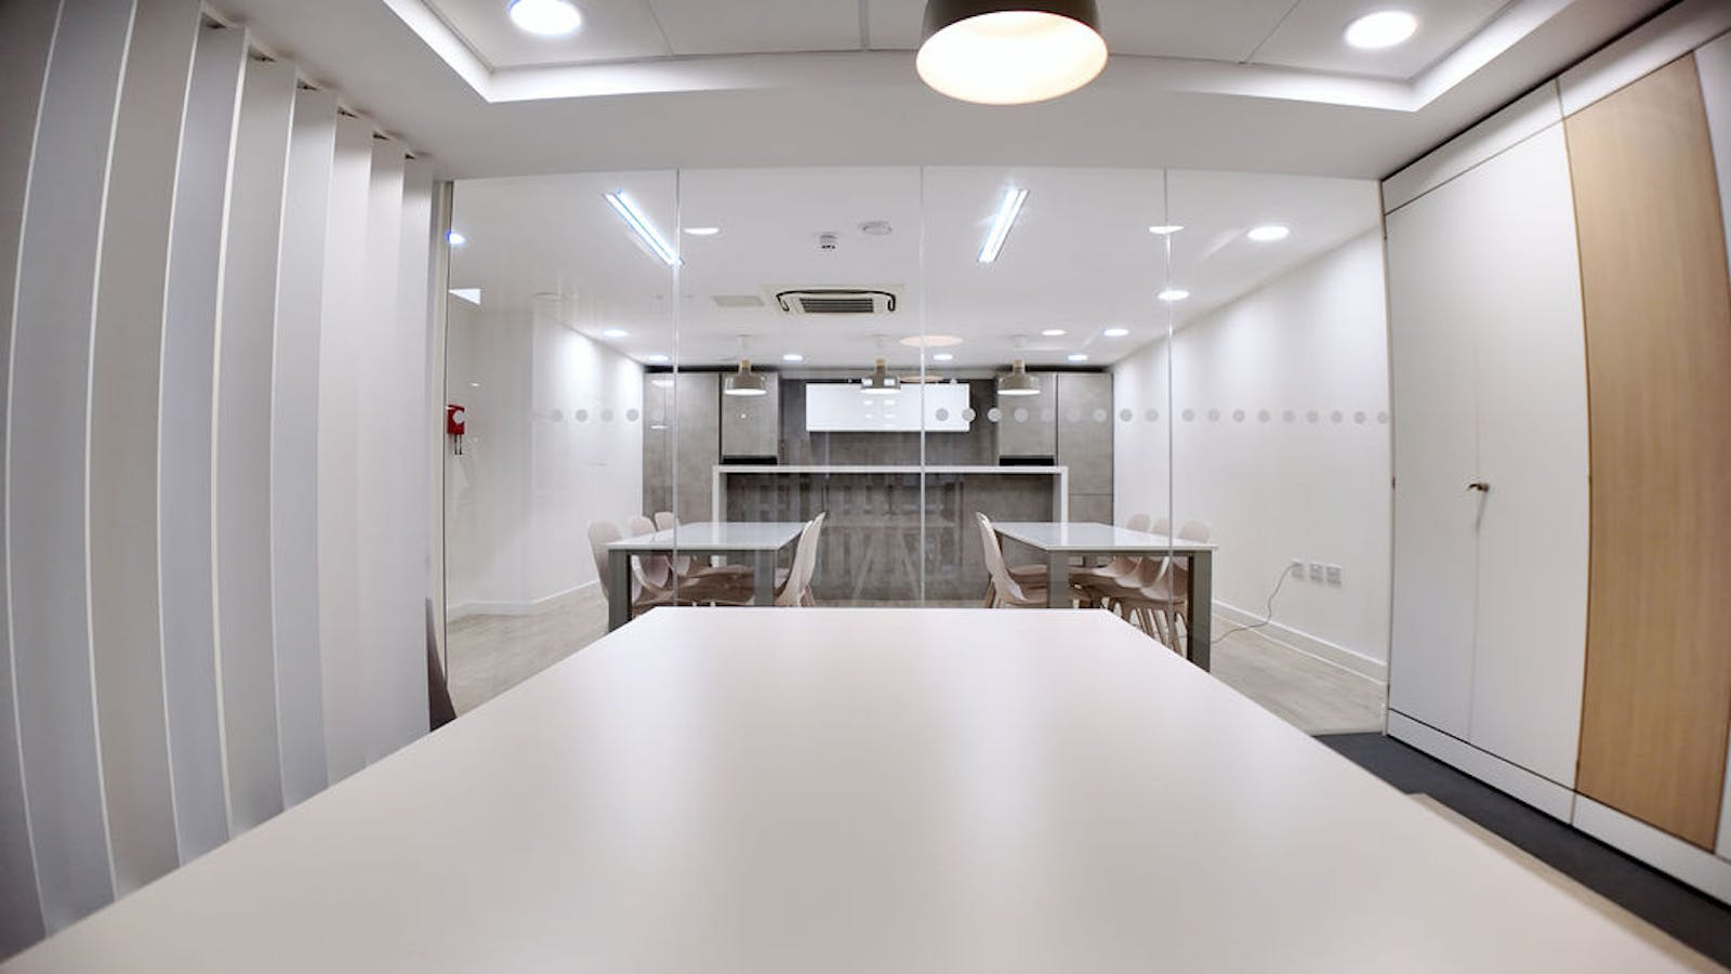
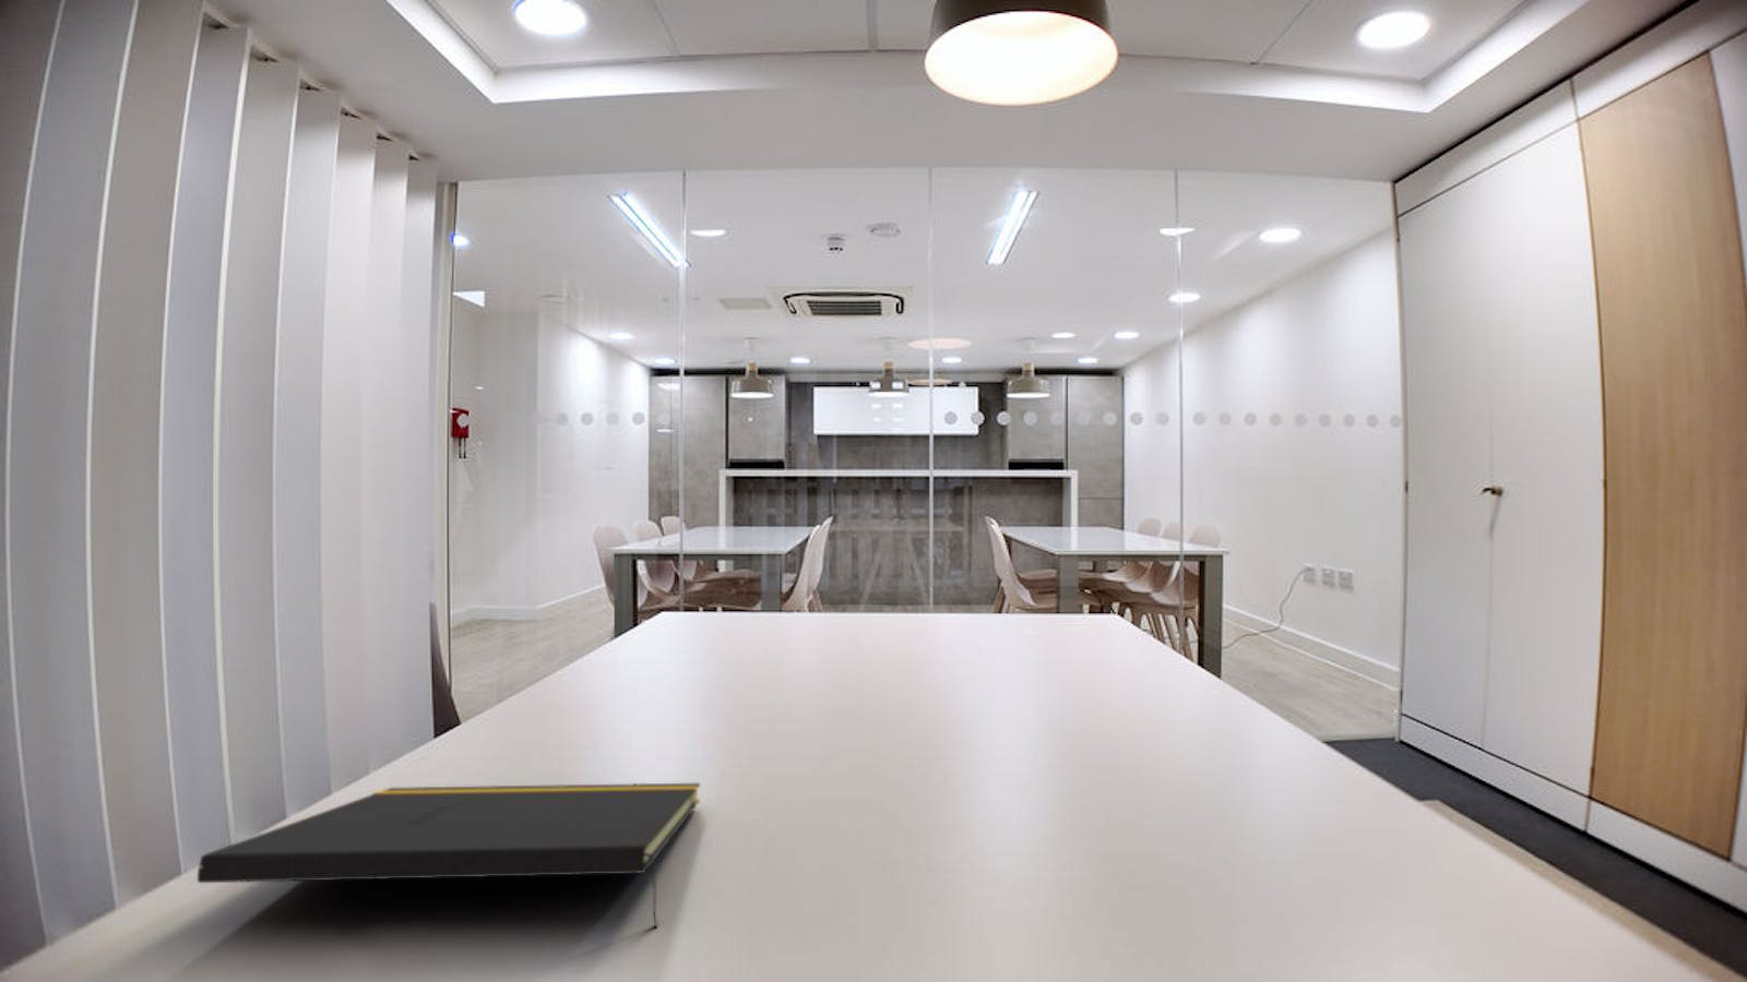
+ notepad [197,782,701,929]
